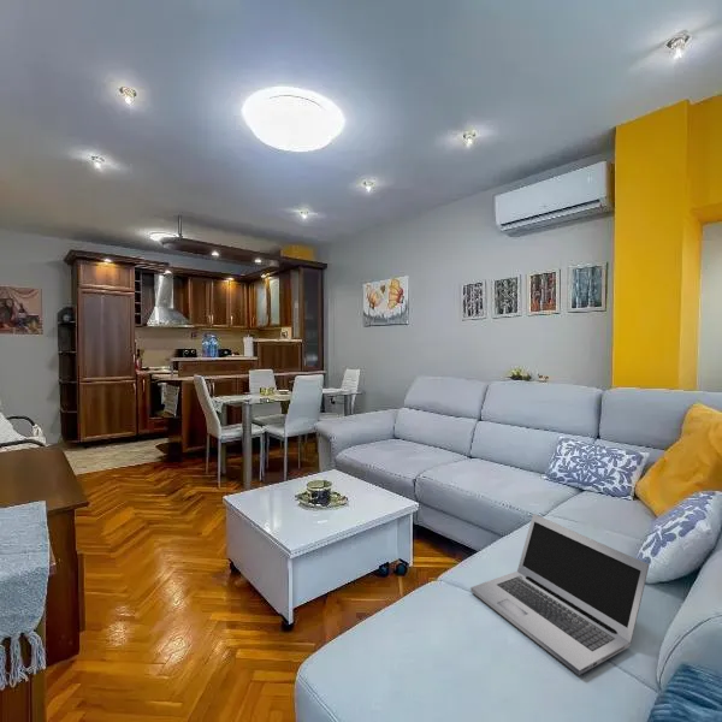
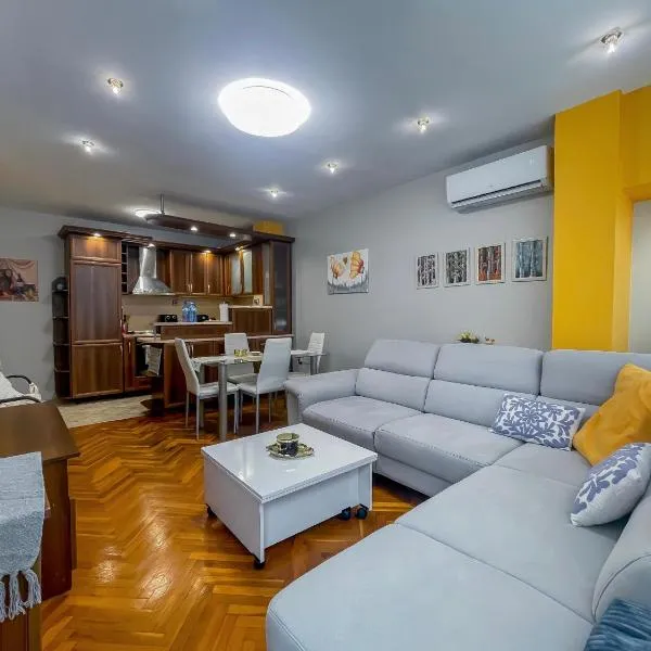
- laptop [469,513,651,676]
